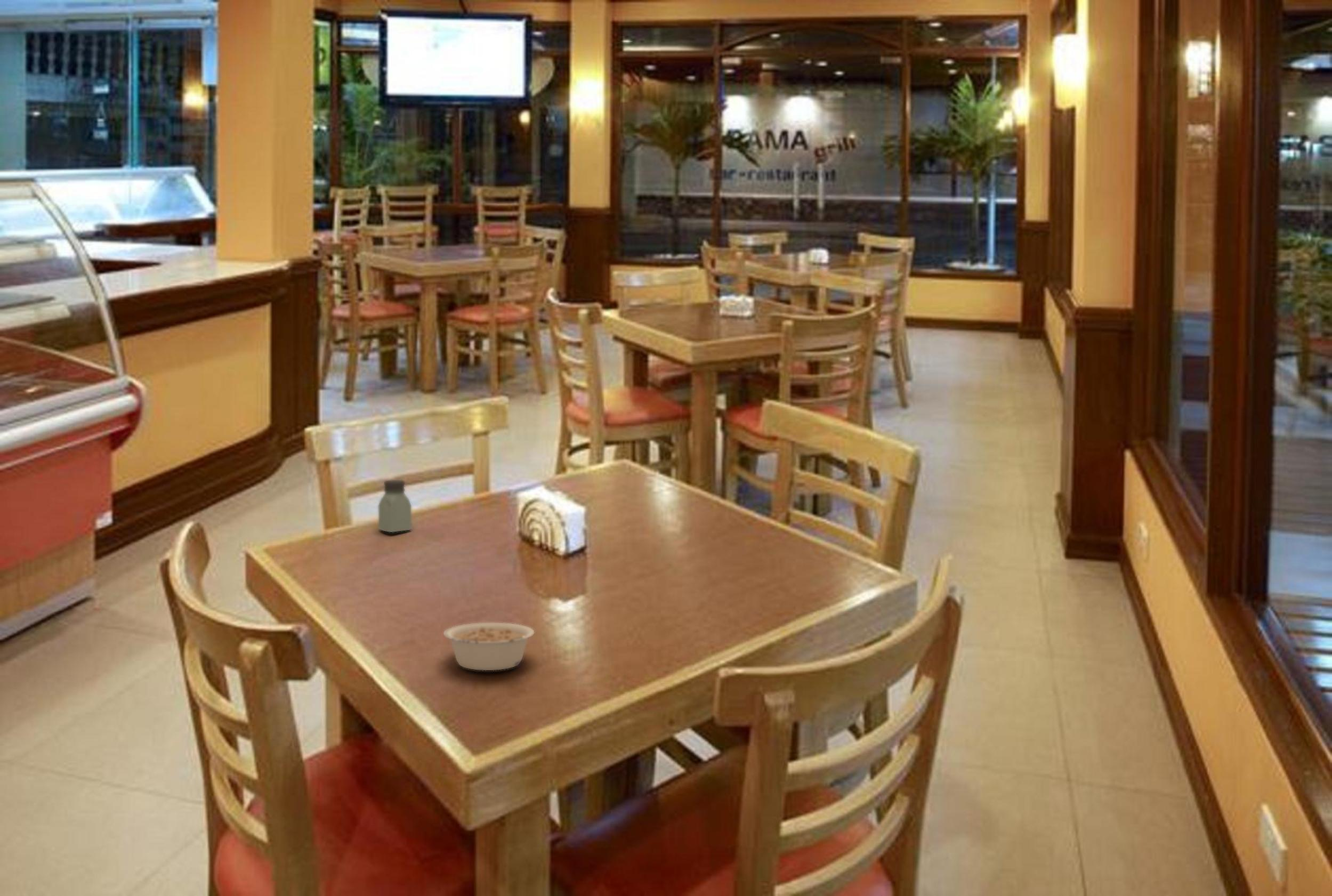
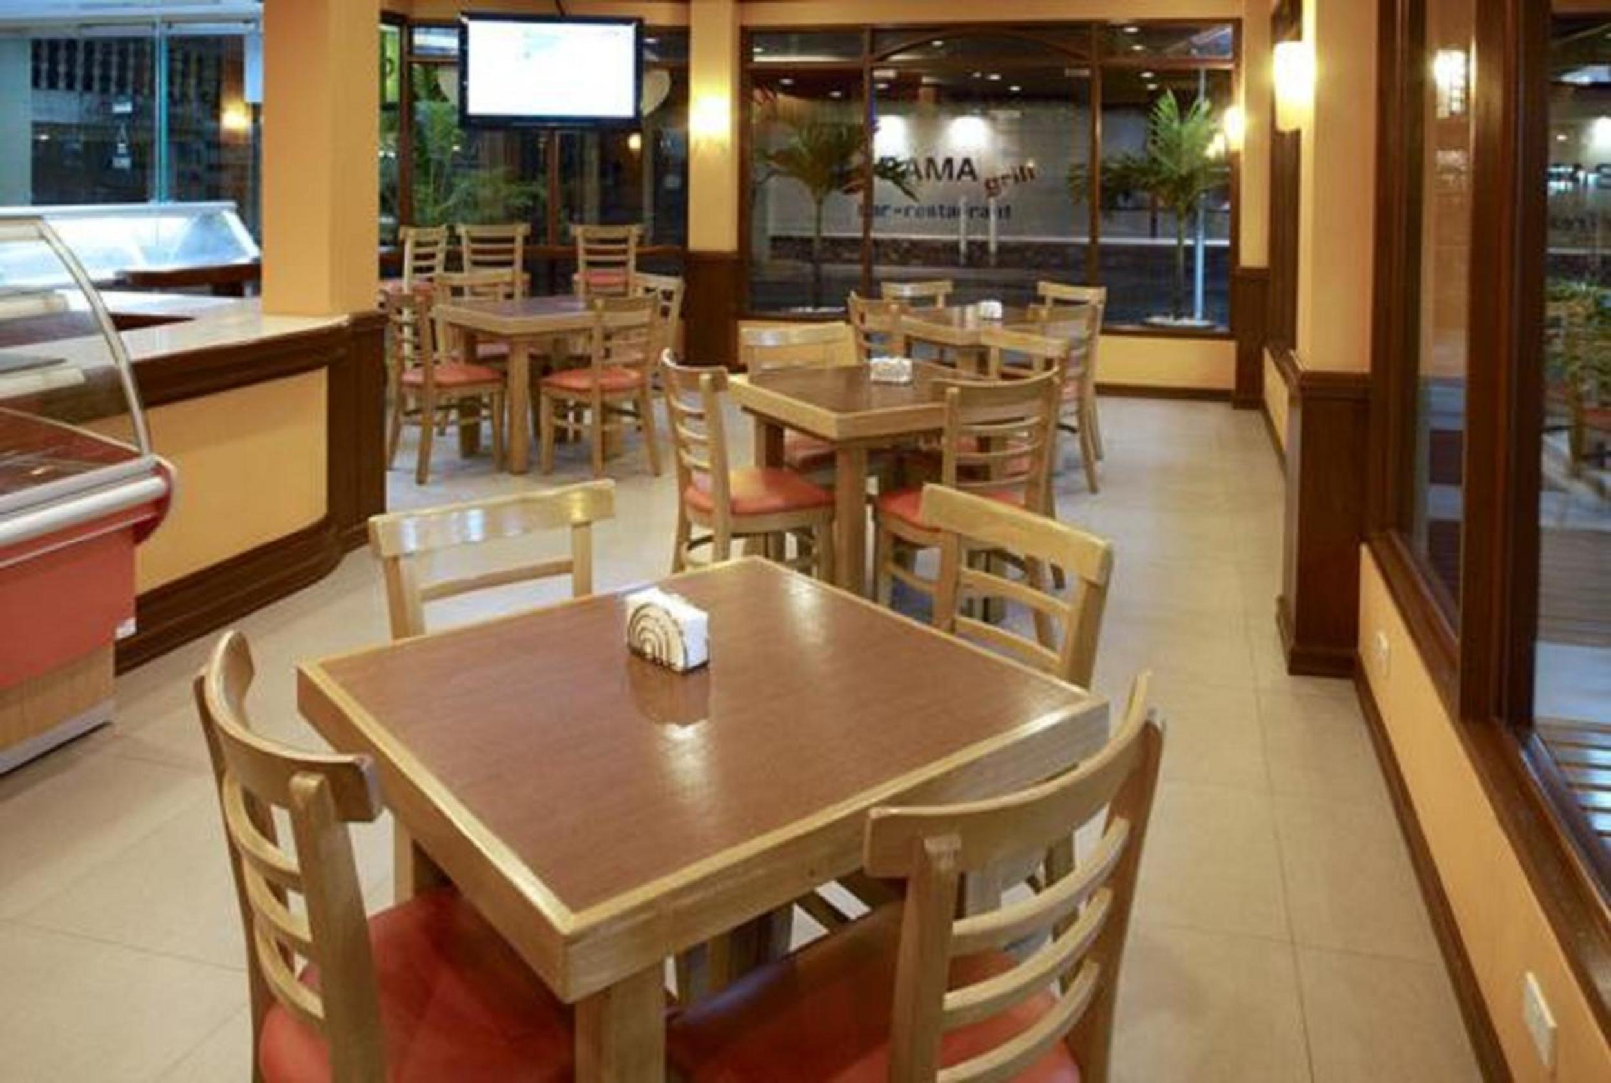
- saltshaker [377,479,413,533]
- legume [443,622,535,671]
